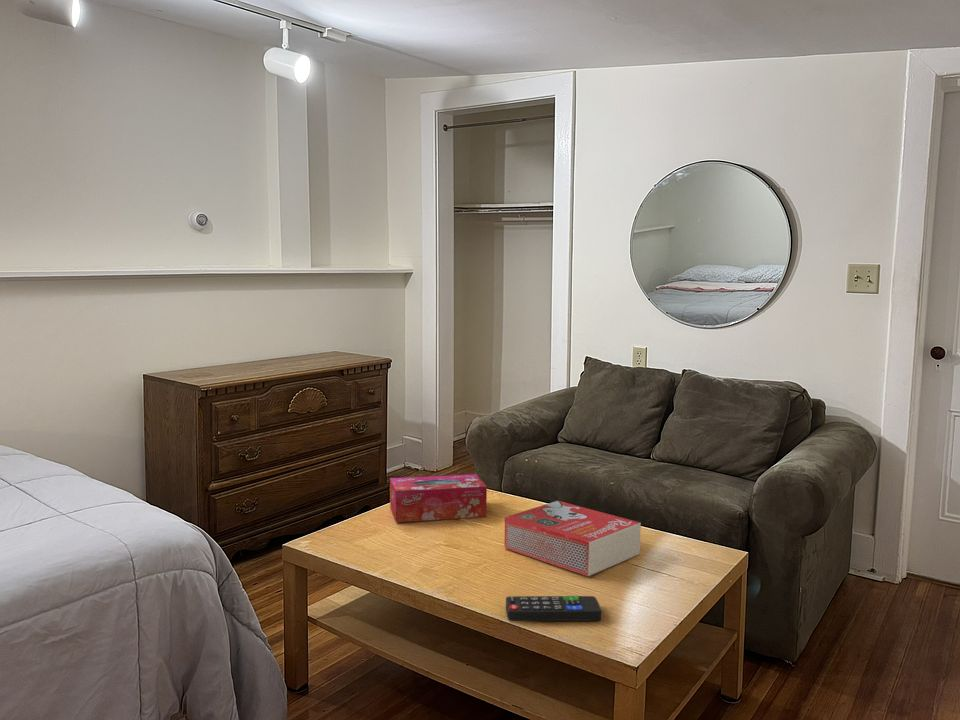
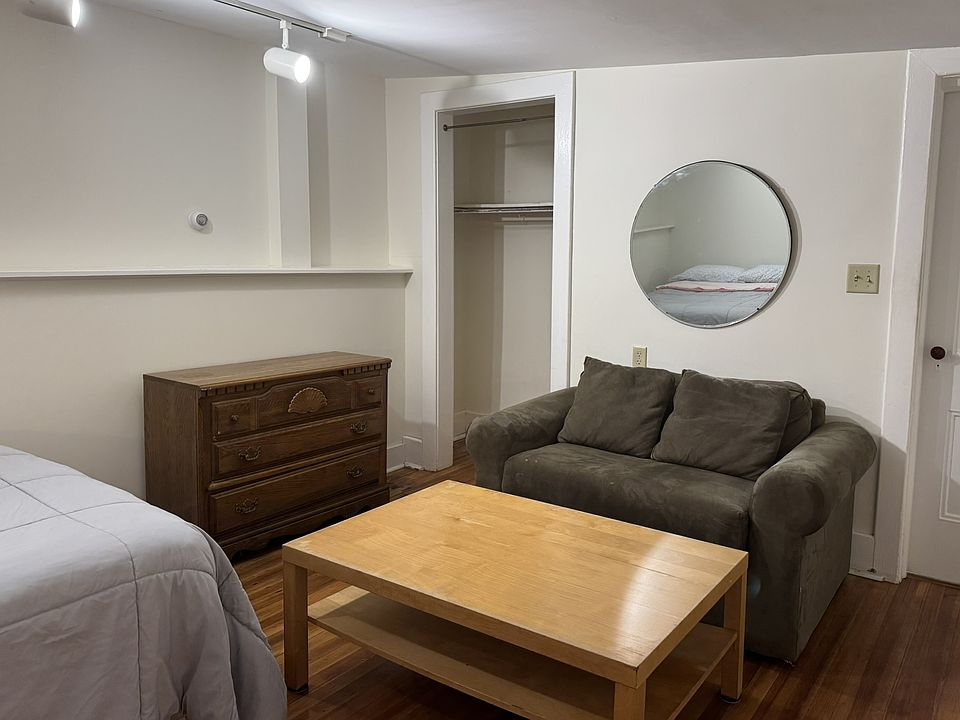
- tissue box [389,473,488,523]
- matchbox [503,500,642,577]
- remote control [505,595,602,622]
